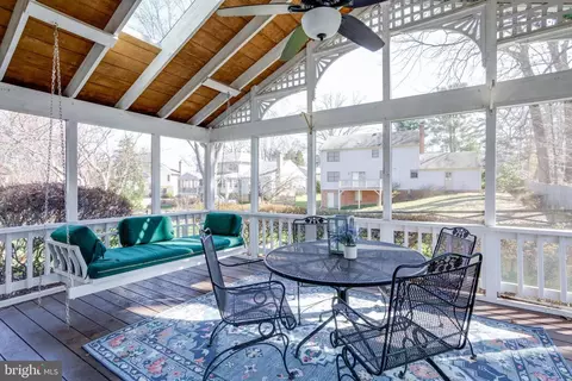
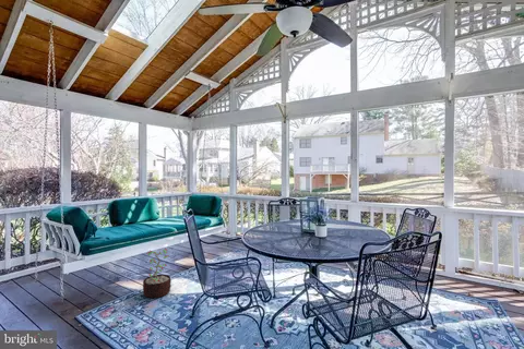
+ decorative plant [141,248,172,299]
